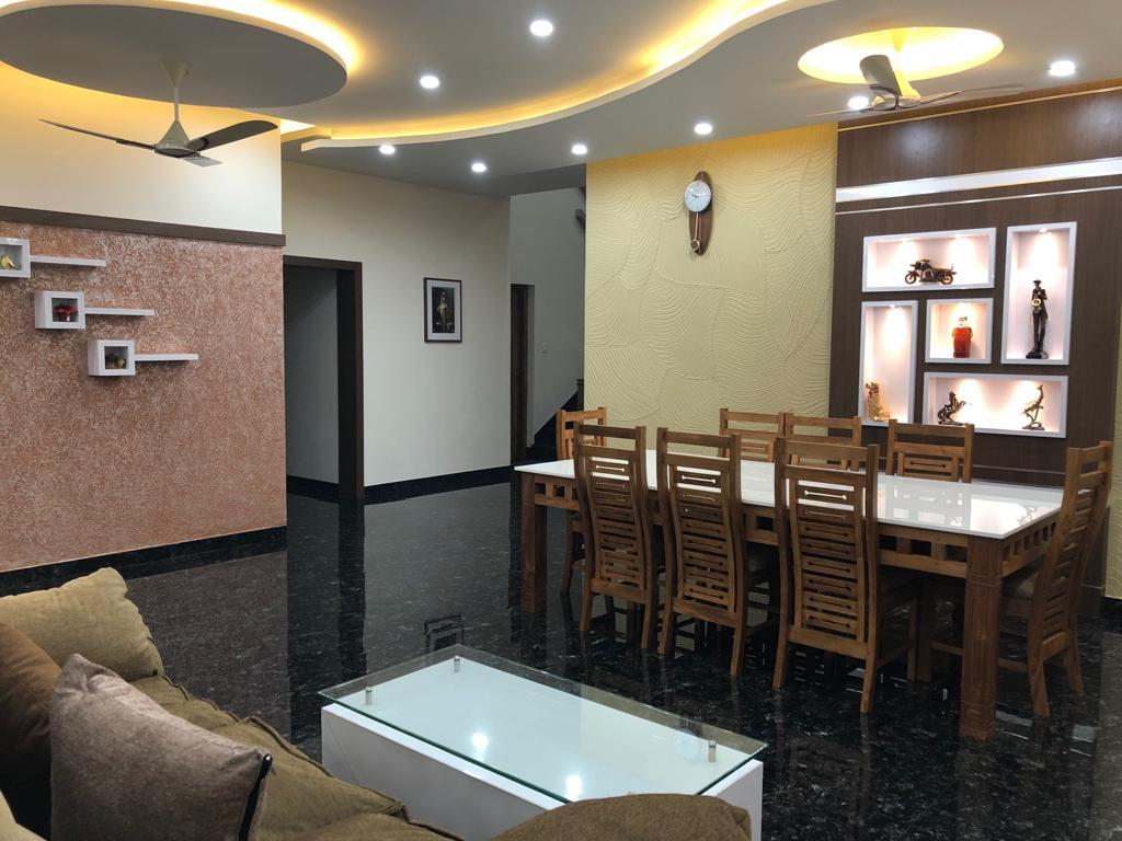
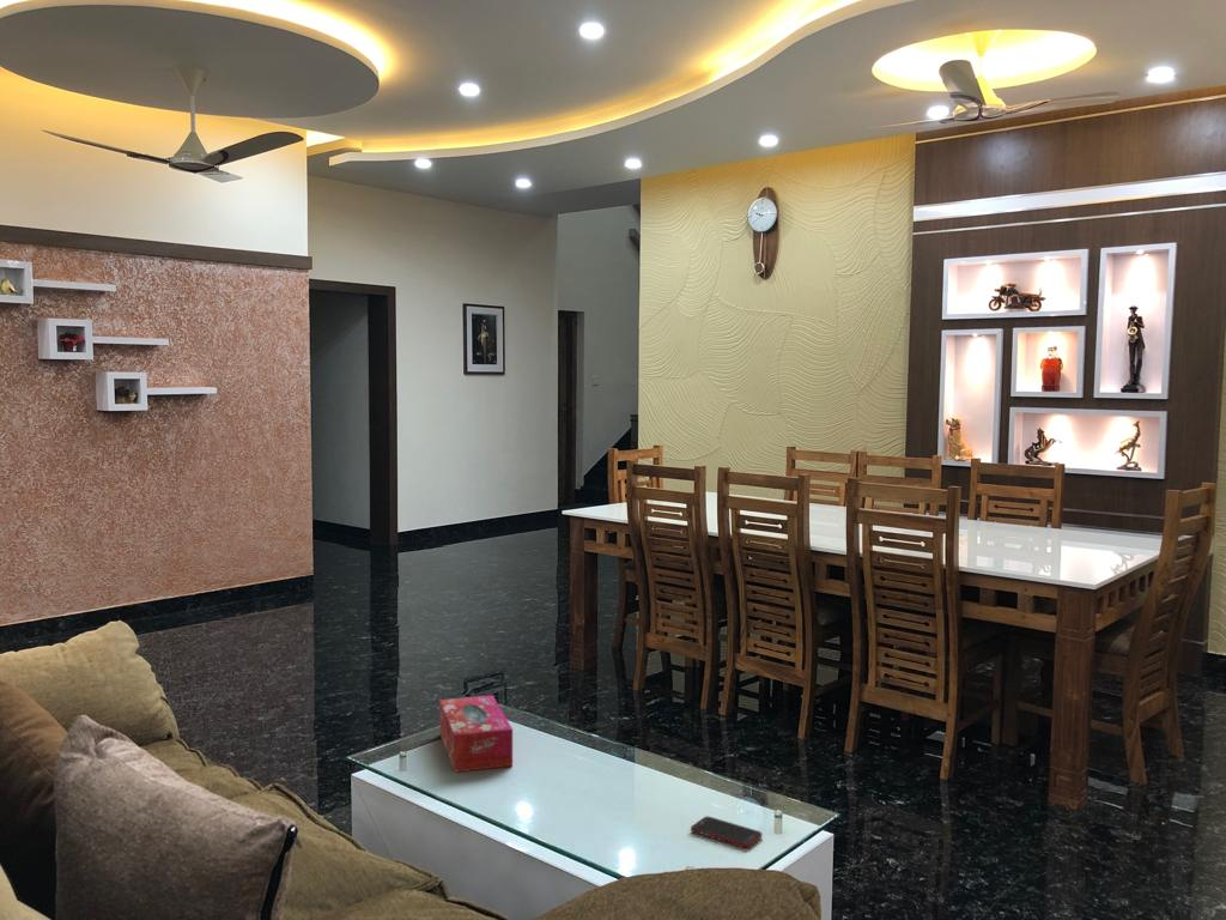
+ cell phone [690,815,763,849]
+ tissue box [438,695,514,774]
